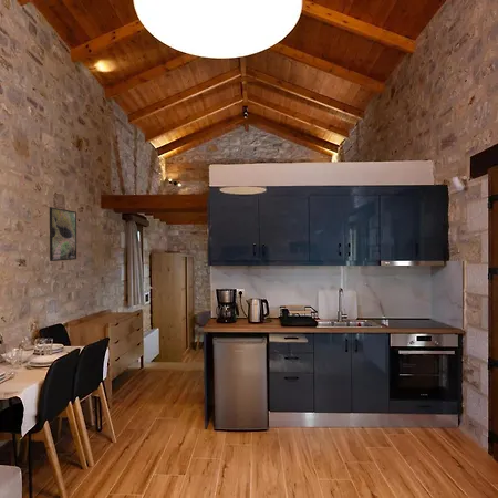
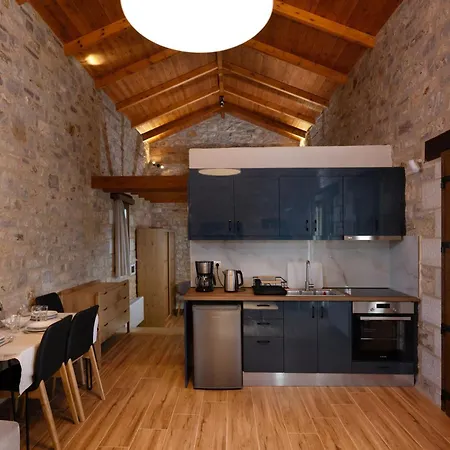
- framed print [49,206,77,262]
